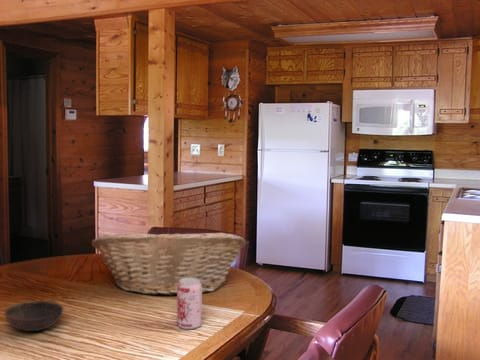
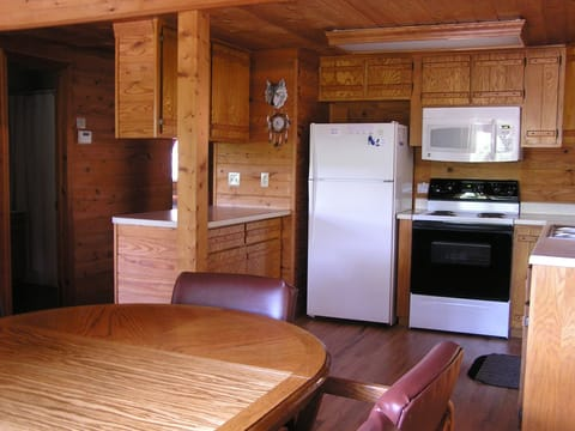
- beverage can [176,278,203,330]
- bowl [3,300,64,332]
- fruit basket [91,227,246,297]
